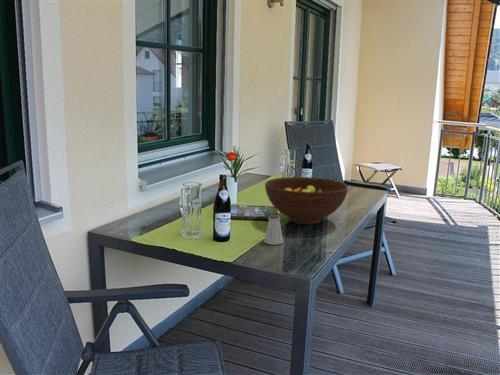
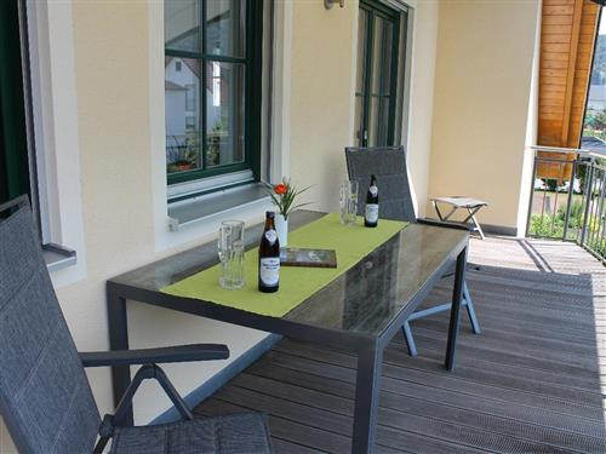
- fruit bowl [264,176,349,225]
- saltshaker [263,214,284,246]
